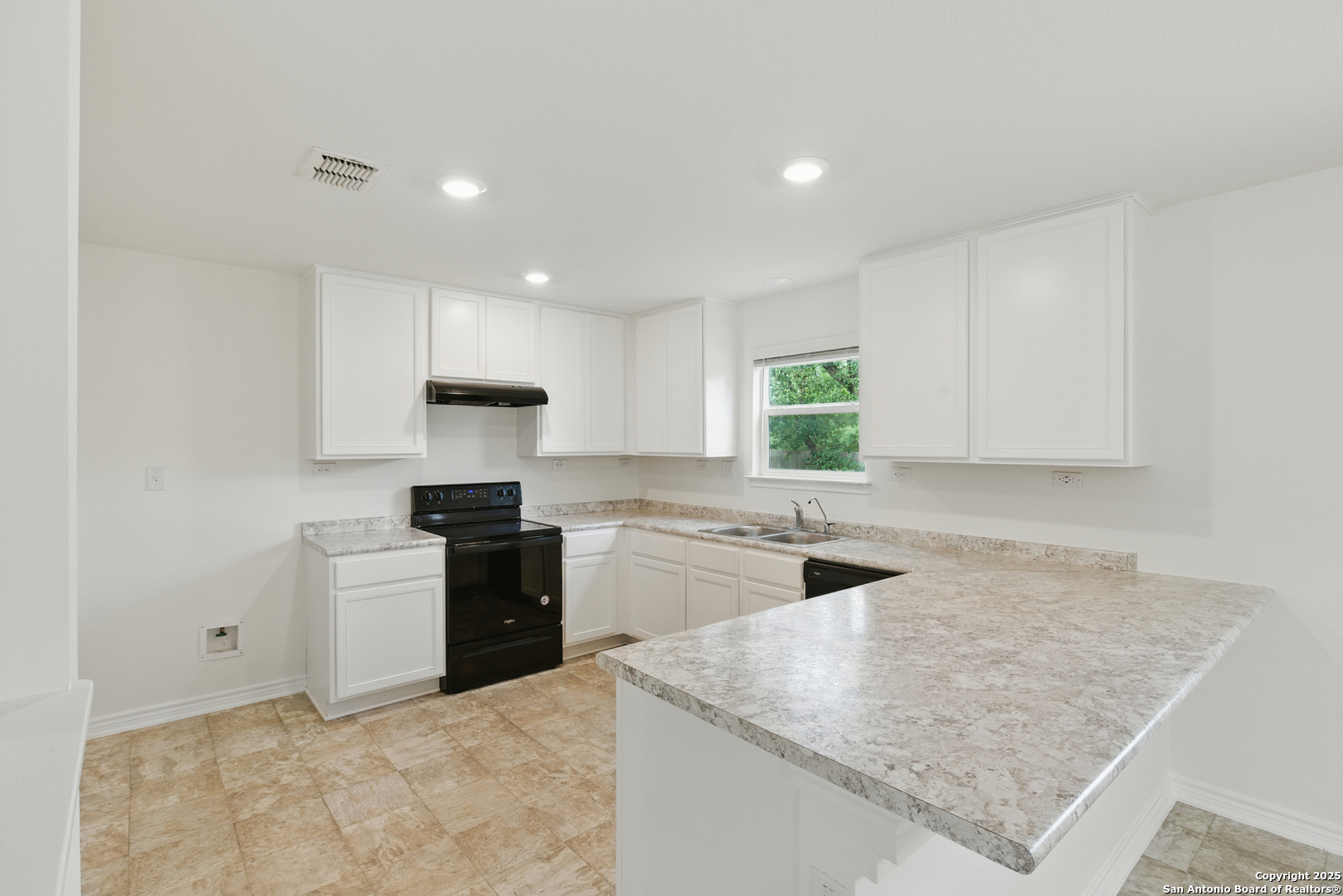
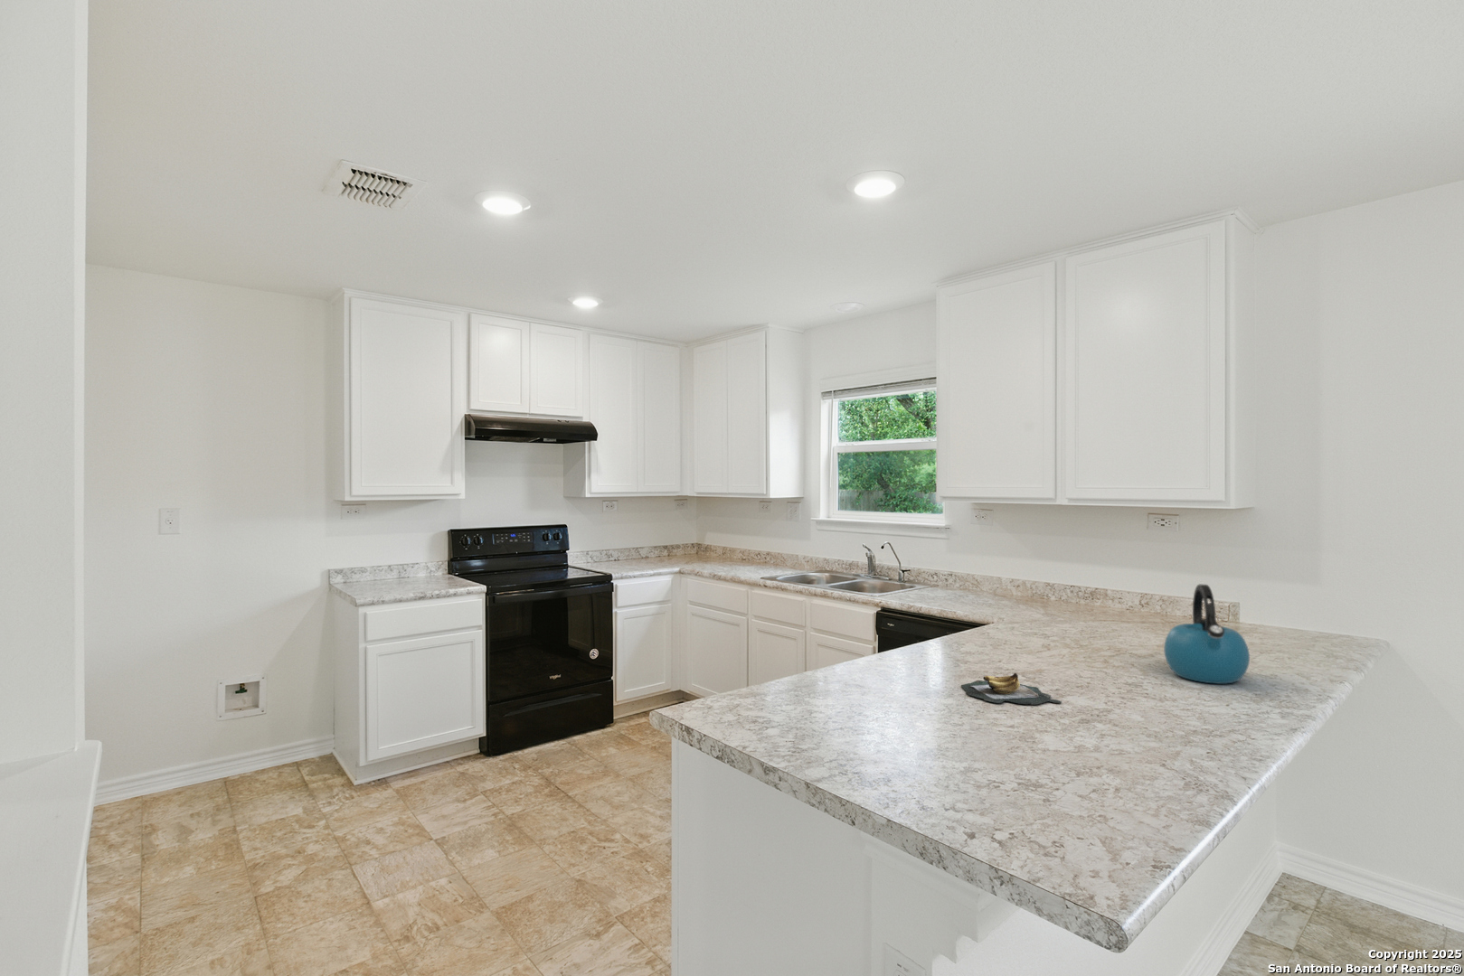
+ banana bunch [960,672,1063,706]
+ kettle [1163,584,1250,685]
